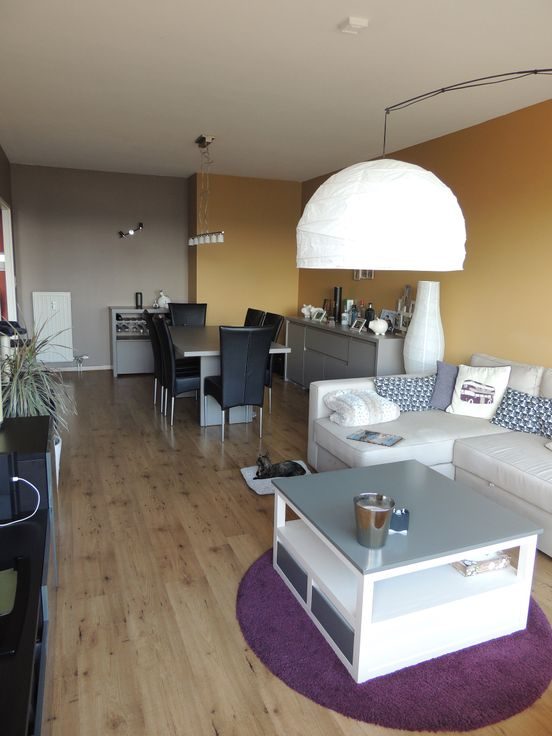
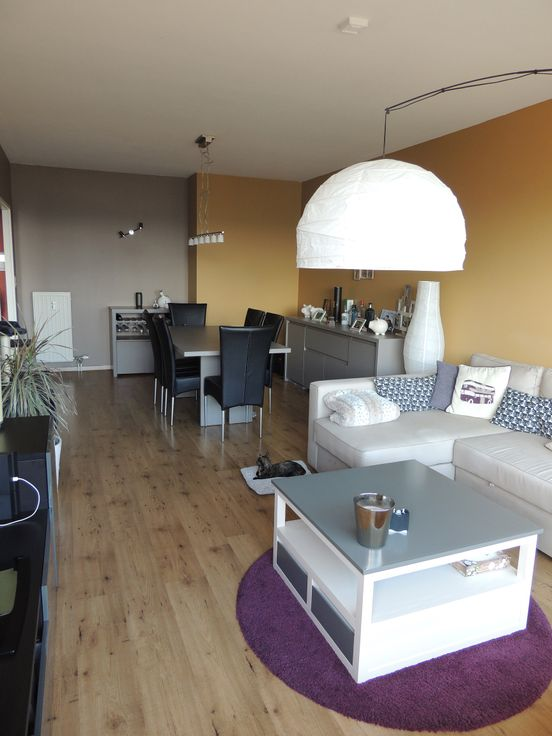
- magazine [345,428,403,447]
